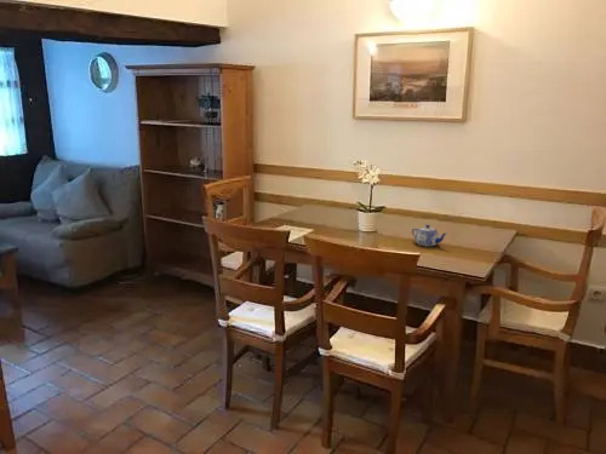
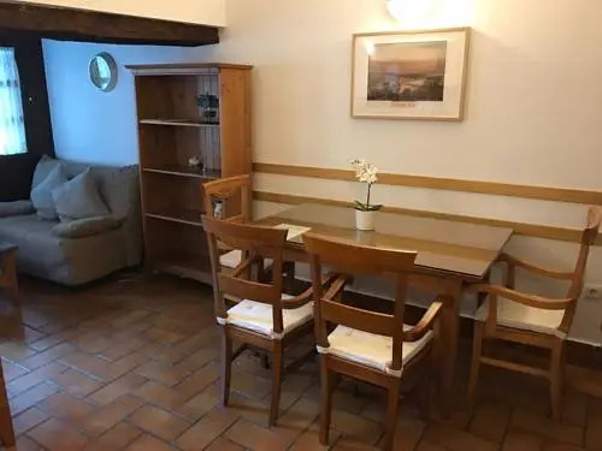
- teapot [411,224,447,247]
